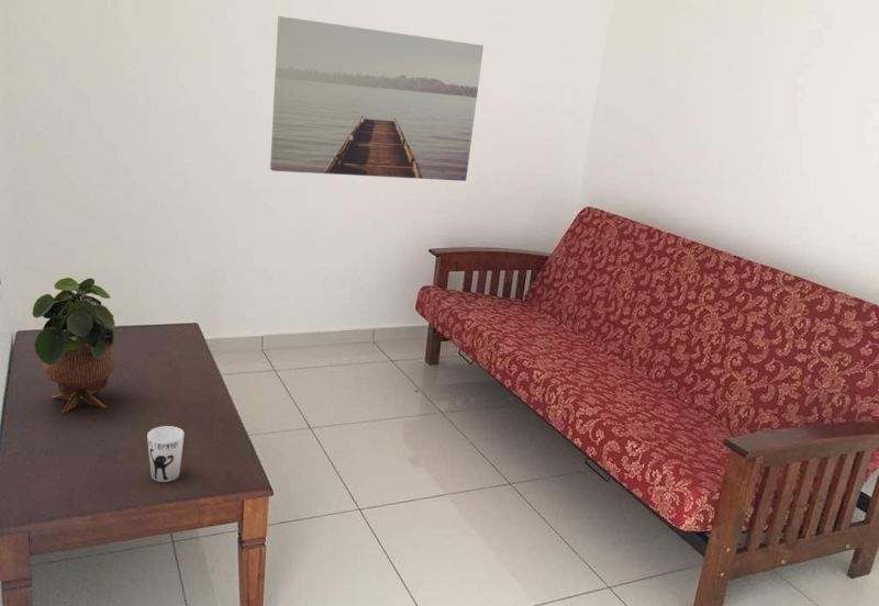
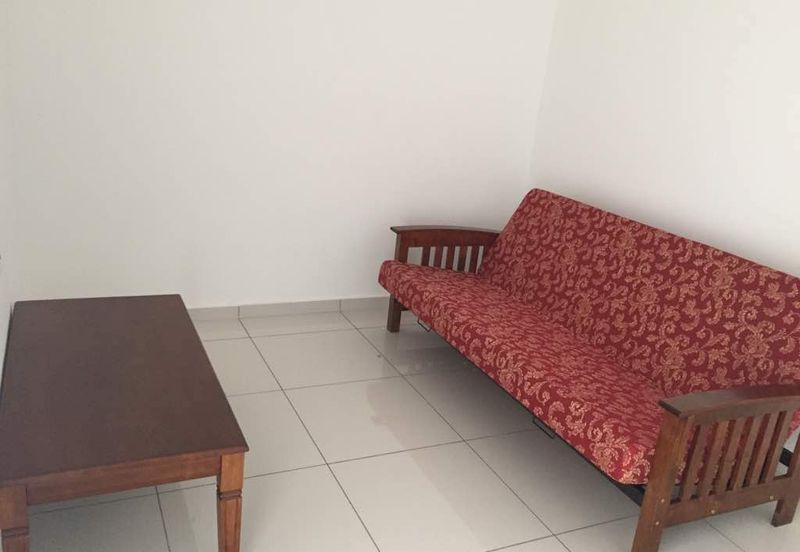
- potted plant [32,277,116,415]
- wall art [269,15,485,182]
- cup [146,425,186,483]
